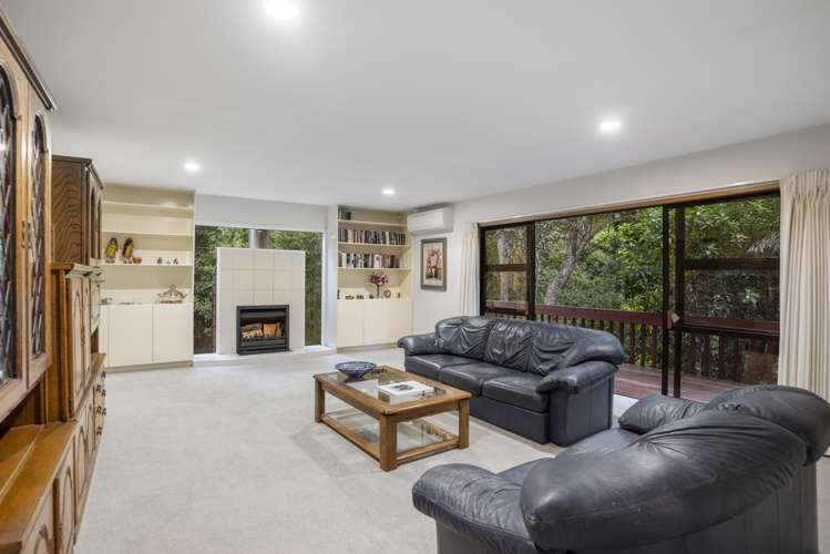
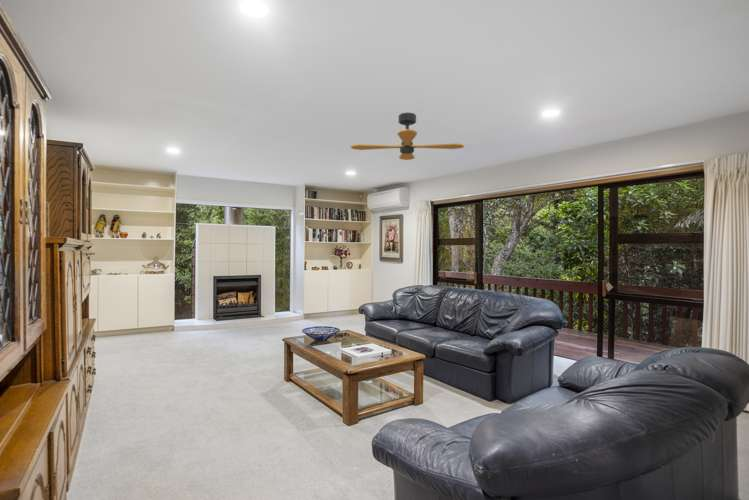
+ ceiling fan [350,111,466,161]
